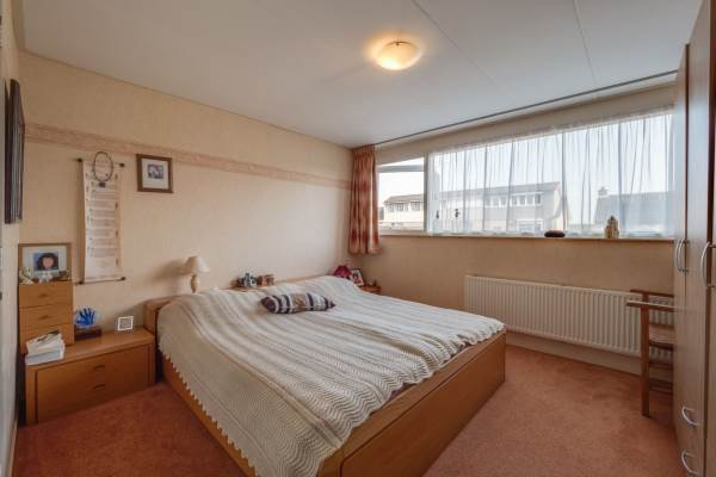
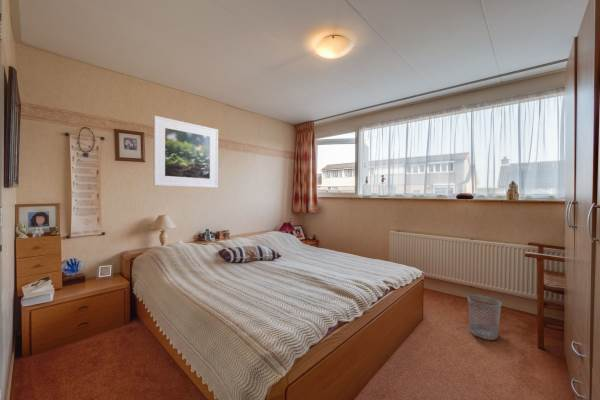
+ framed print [153,115,219,189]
+ wastebasket [467,294,503,341]
